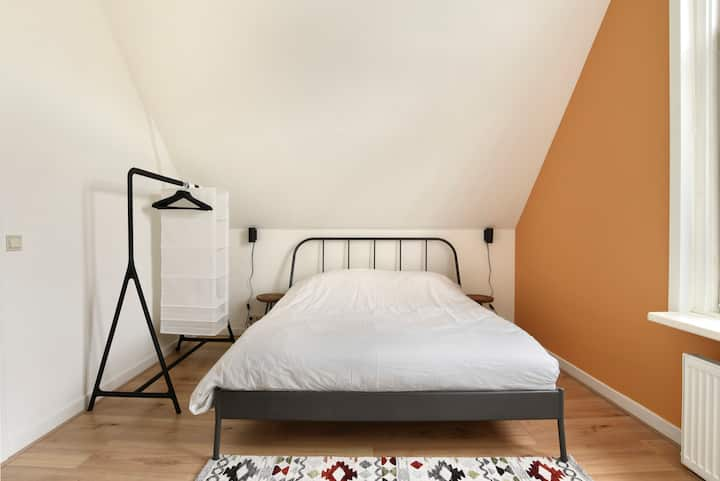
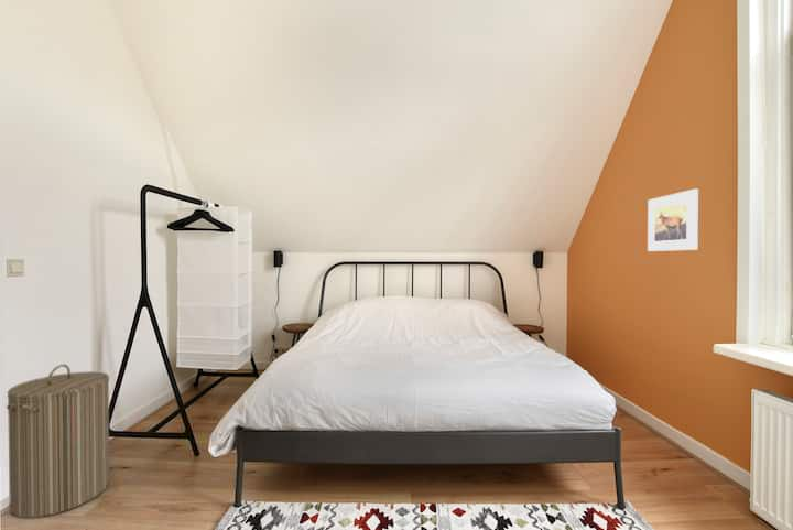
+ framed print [647,188,699,252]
+ laundry hamper [6,364,110,519]
